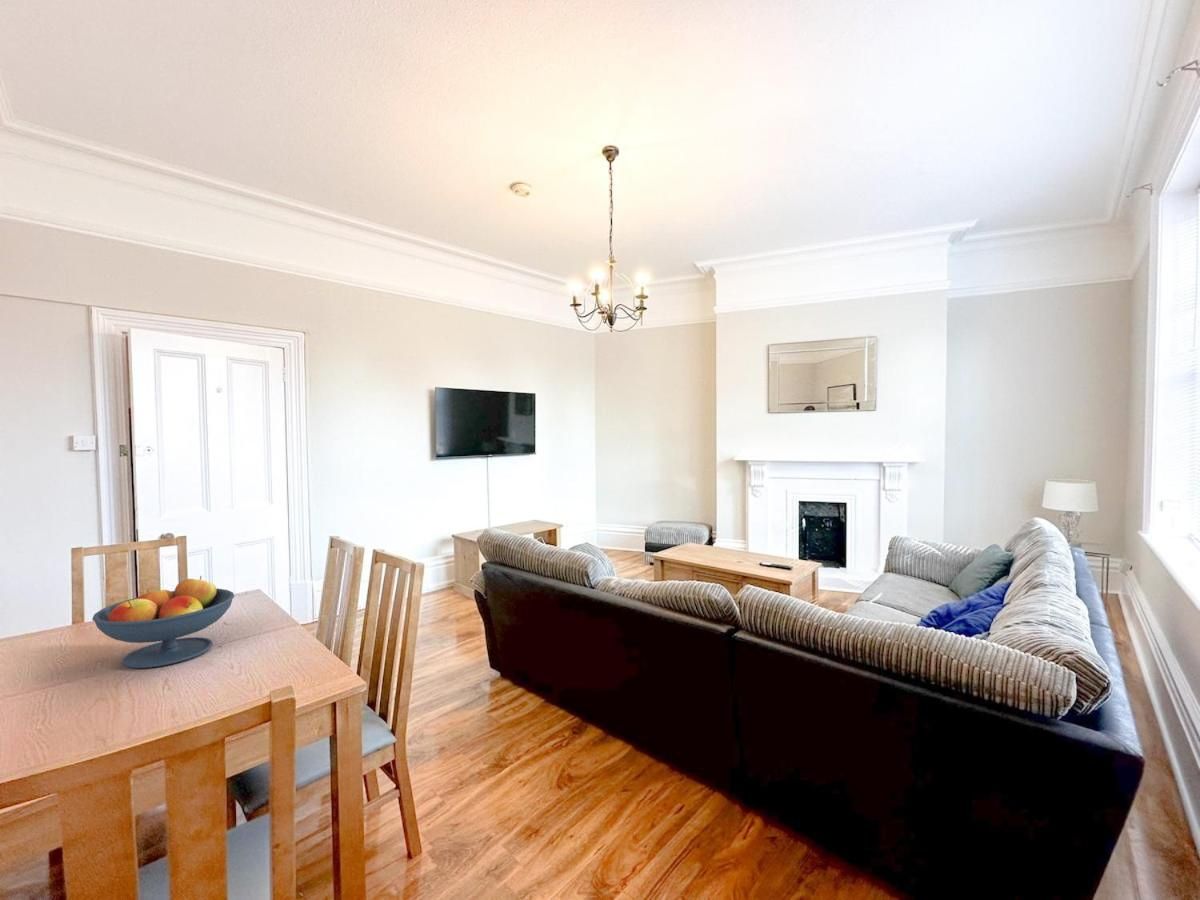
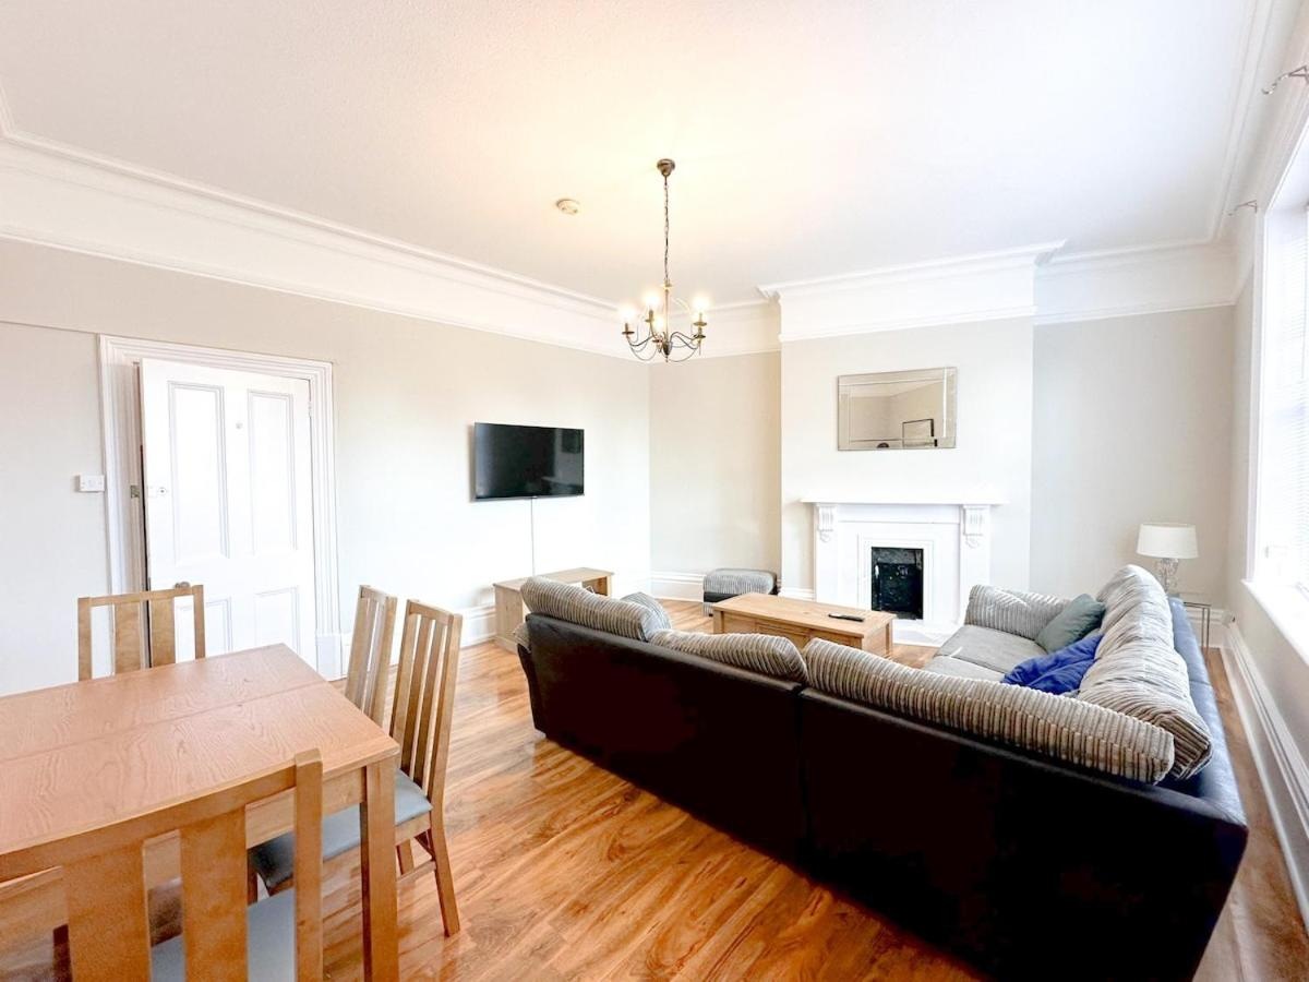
- fruit bowl [91,575,235,669]
